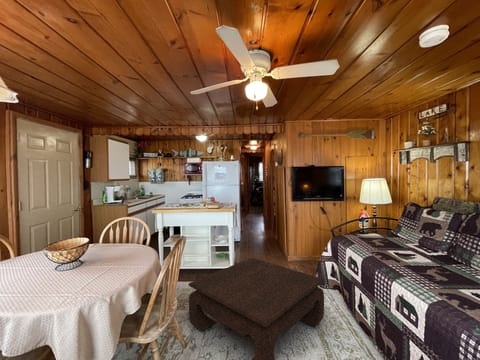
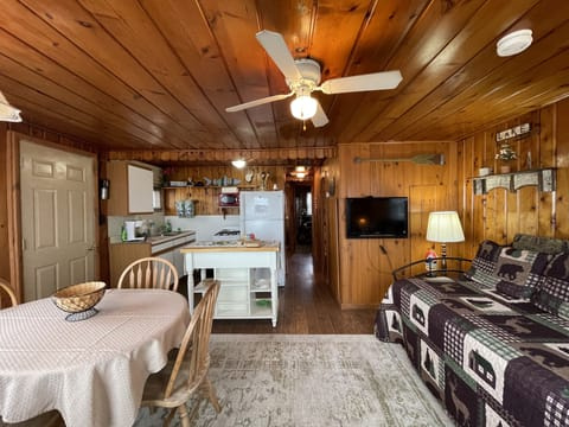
- coffee table [188,257,325,360]
